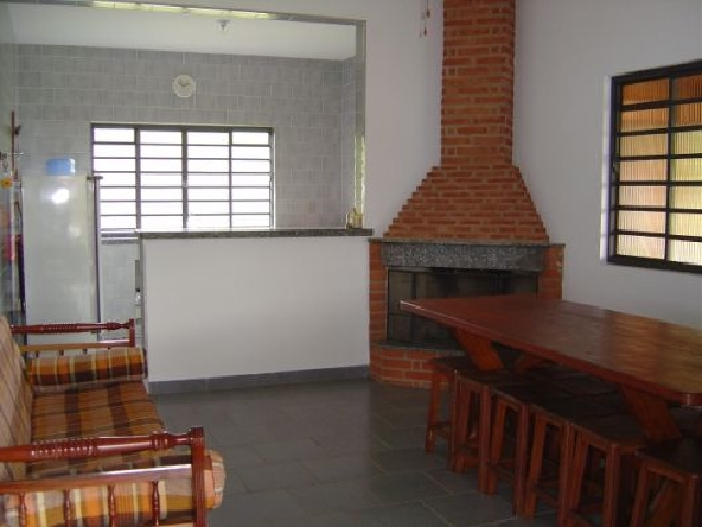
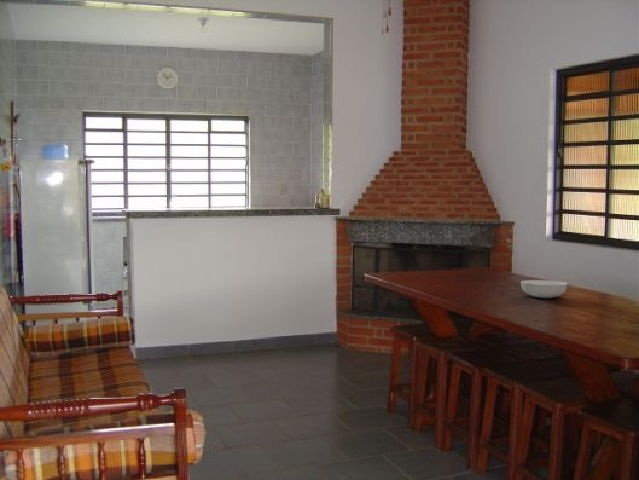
+ serving bowl [520,279,568,299]
